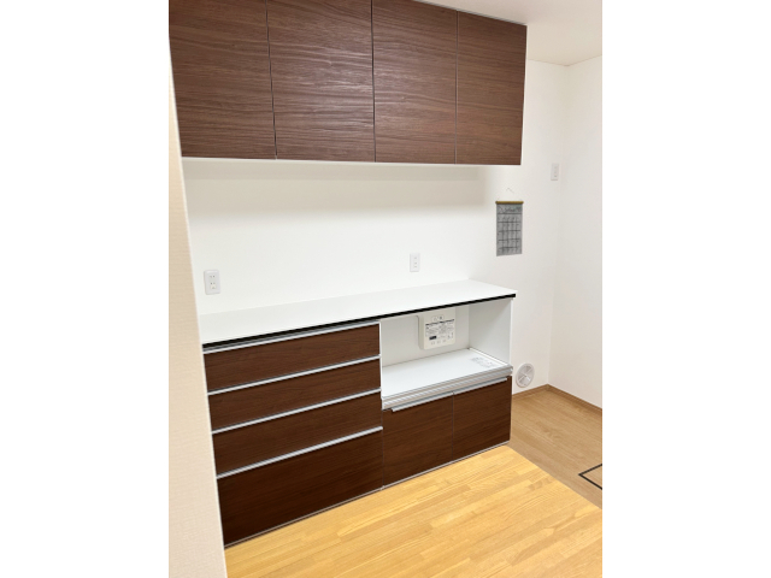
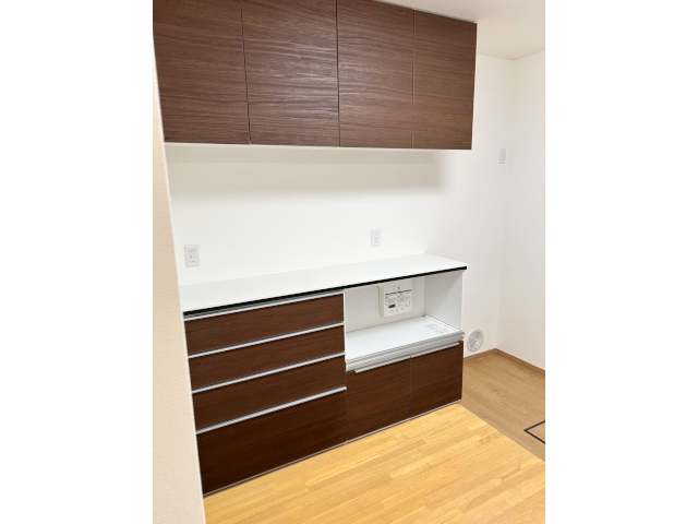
- calendar [494,187,525,258]
